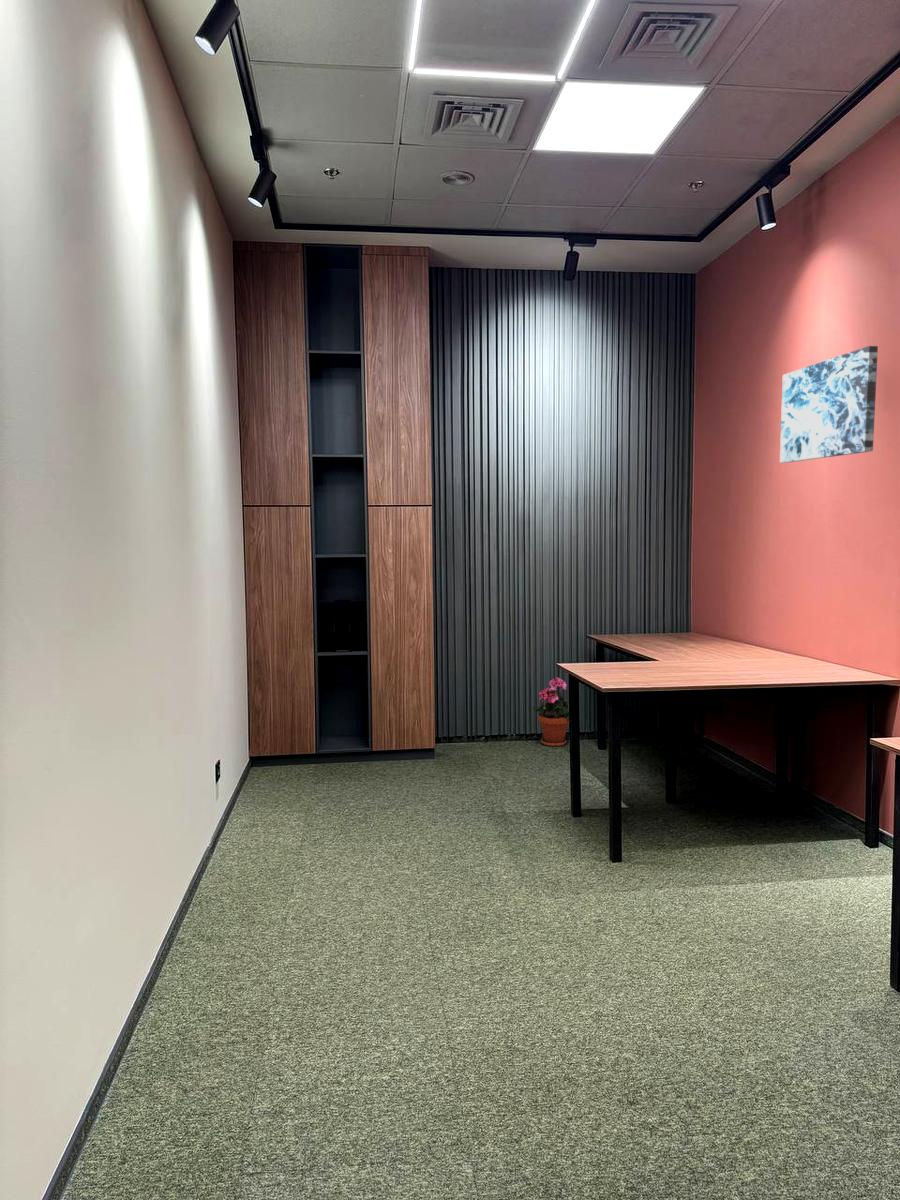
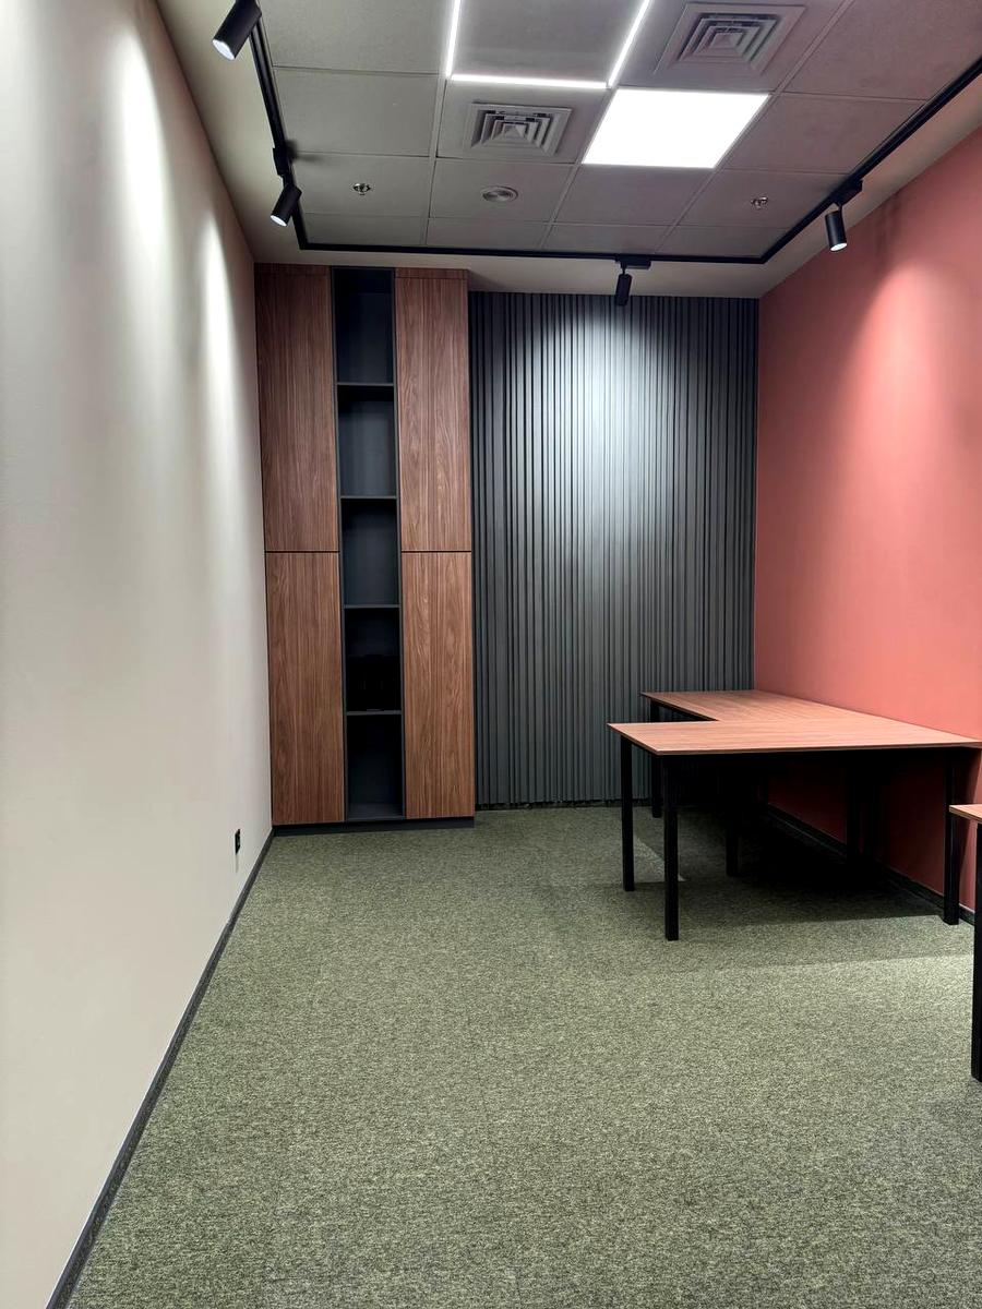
- wall art [779,345,879,464]
- potted plant [532,676,570,748]
